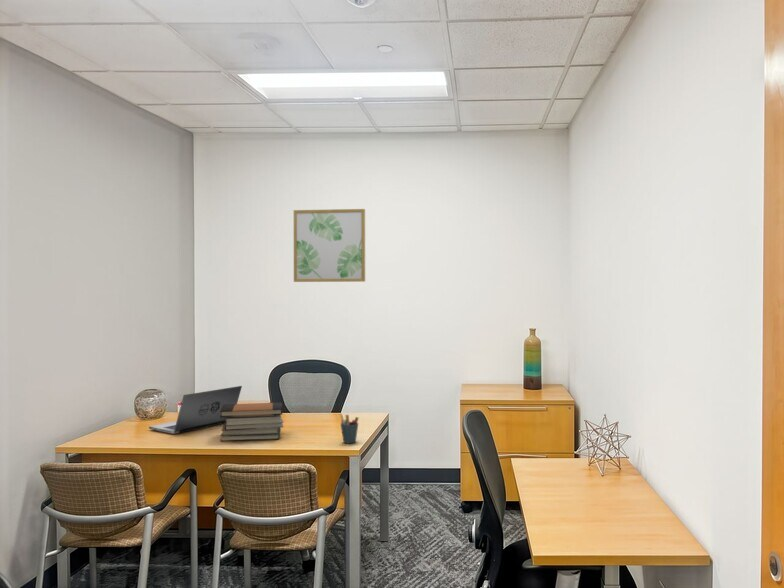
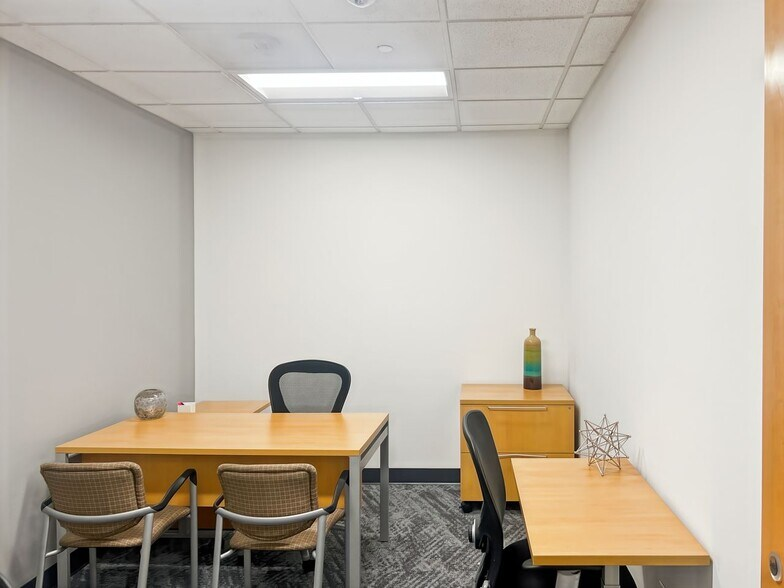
- wall art [293,208,366,283]
- pen holder [339,413,360,444]
- book stack [219,401,284,442]
- laptop [148,385,243,435]
